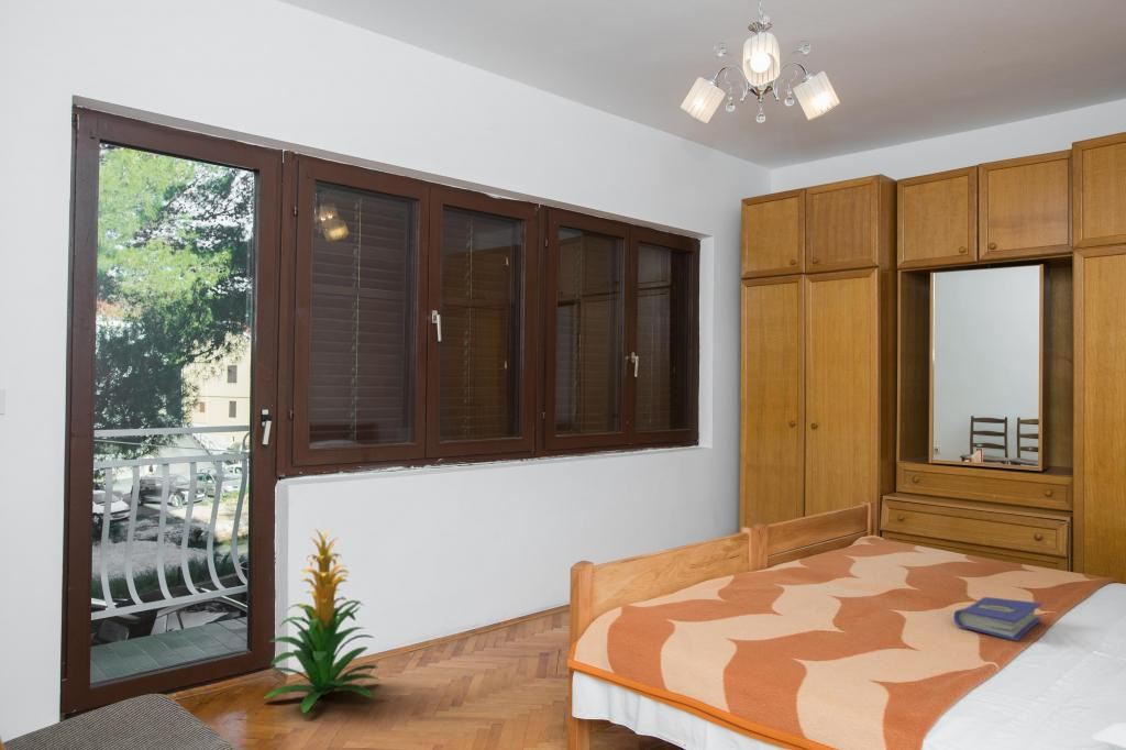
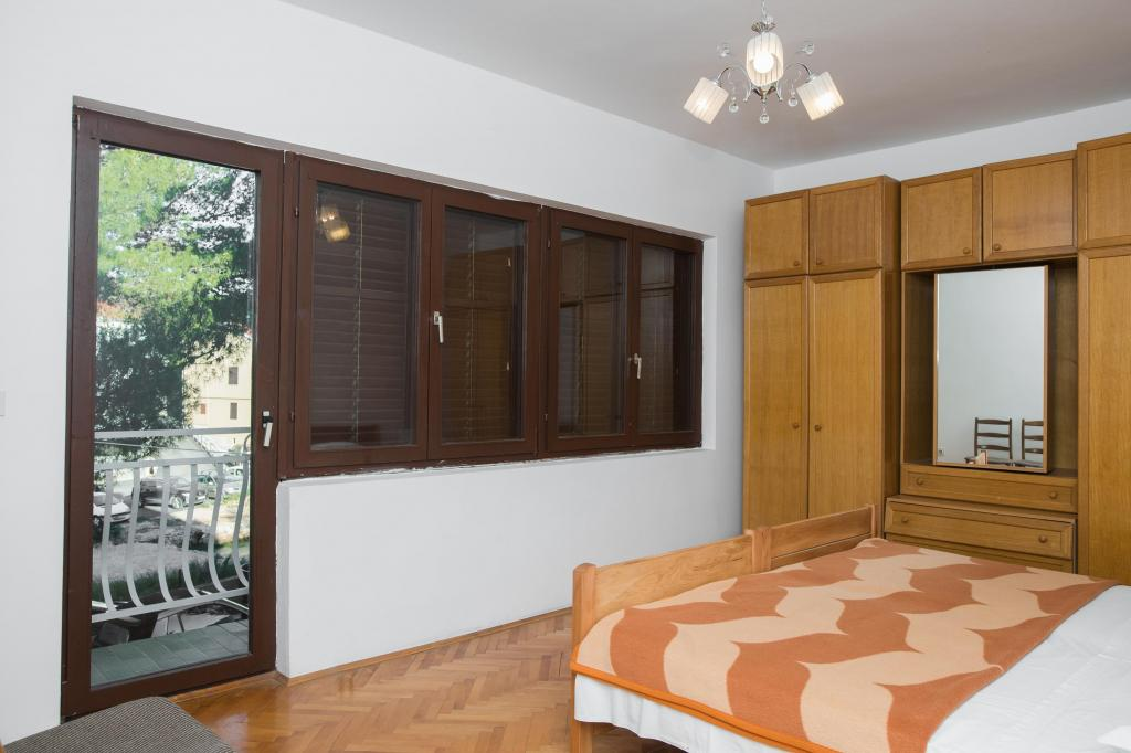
- hardcover book [952,596,1044,642]
- indoor plant [263,526,380,715]
